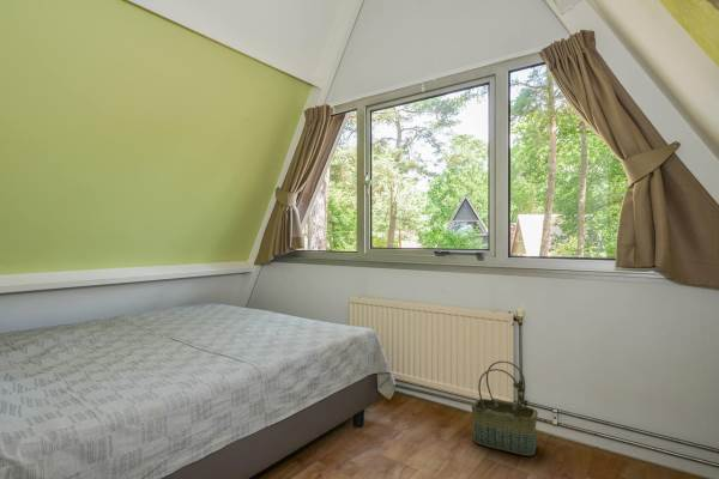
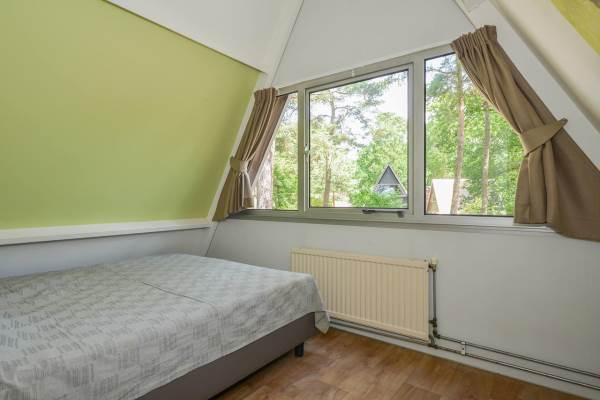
- basket [471,359,539,457]
